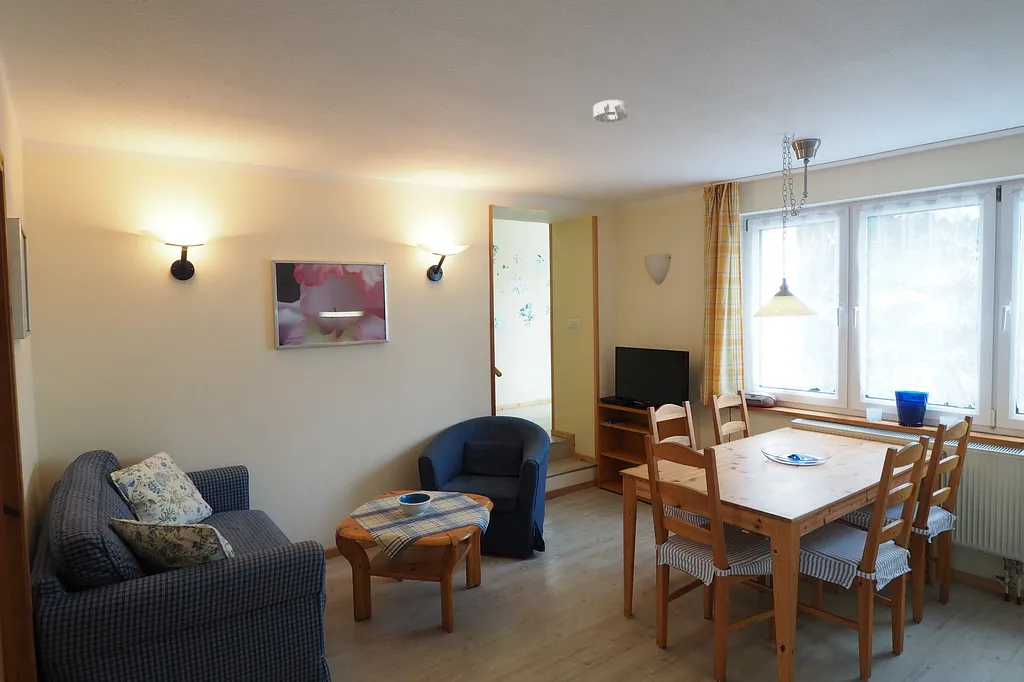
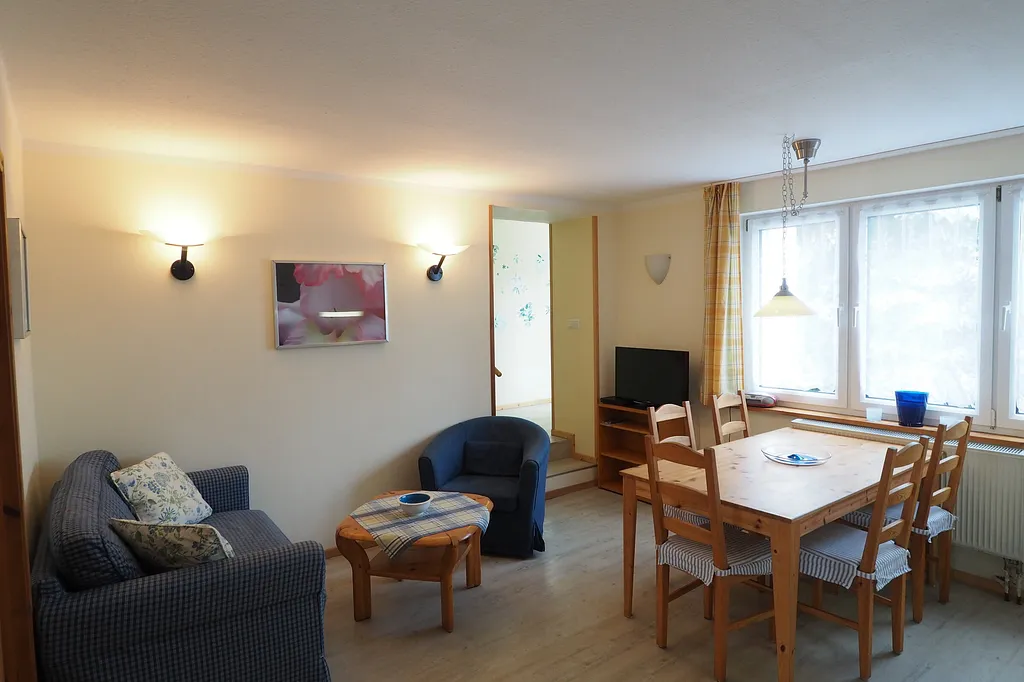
- smoke detector [592,99,629,123]
